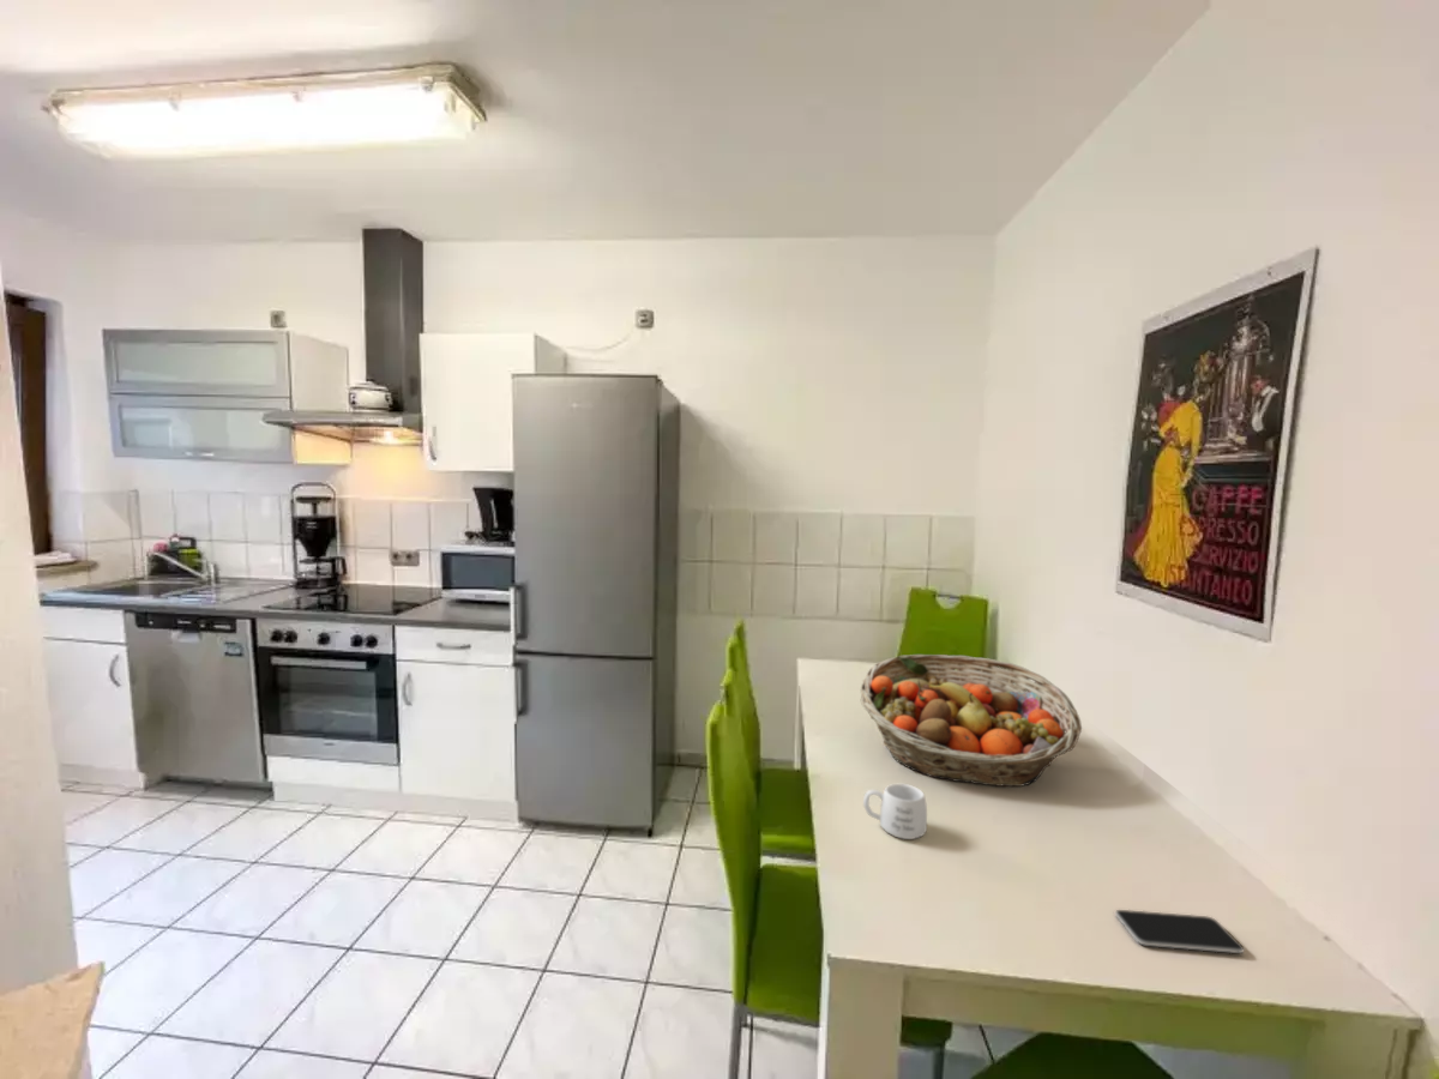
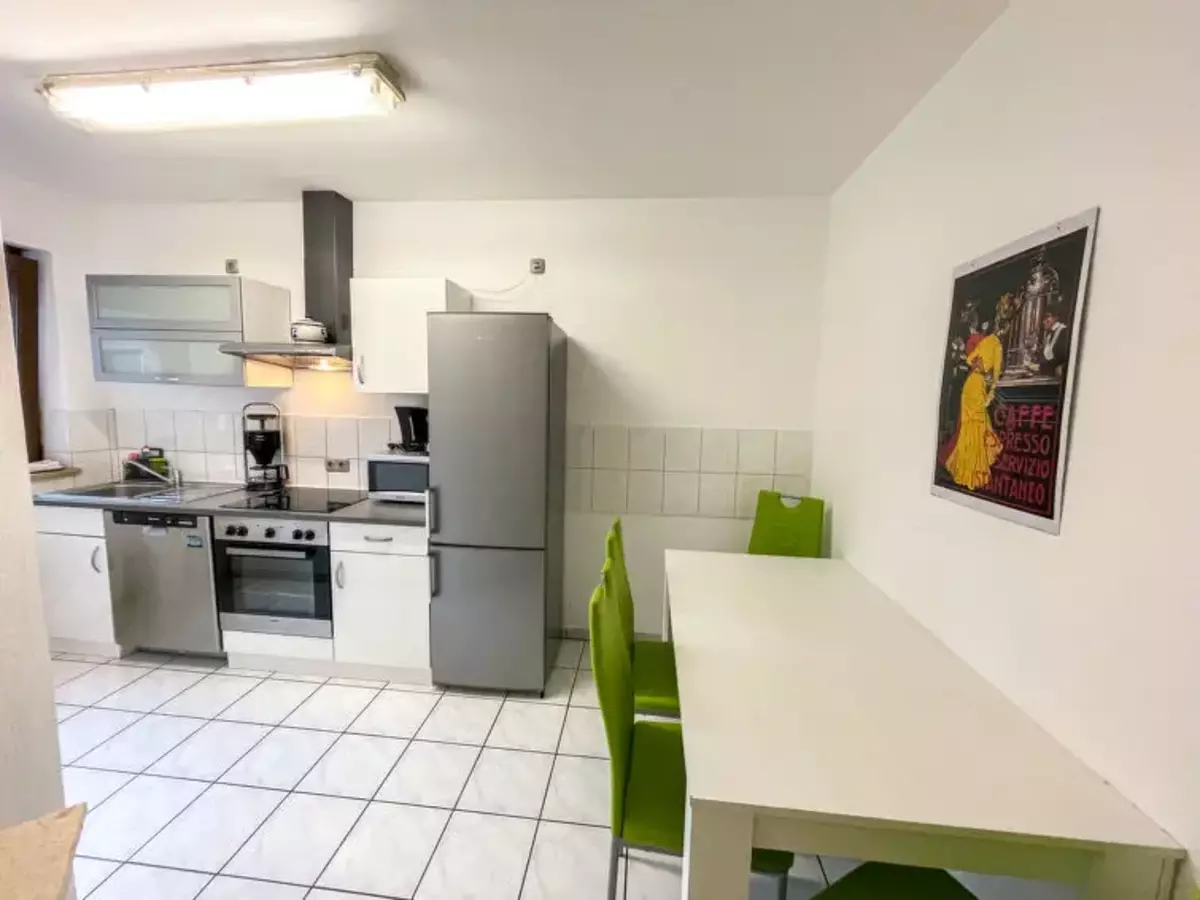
- mug [862,783,928,840]
- smartphone [1114,909,1245,954]
- fruit basket [860,653,1083,788]
